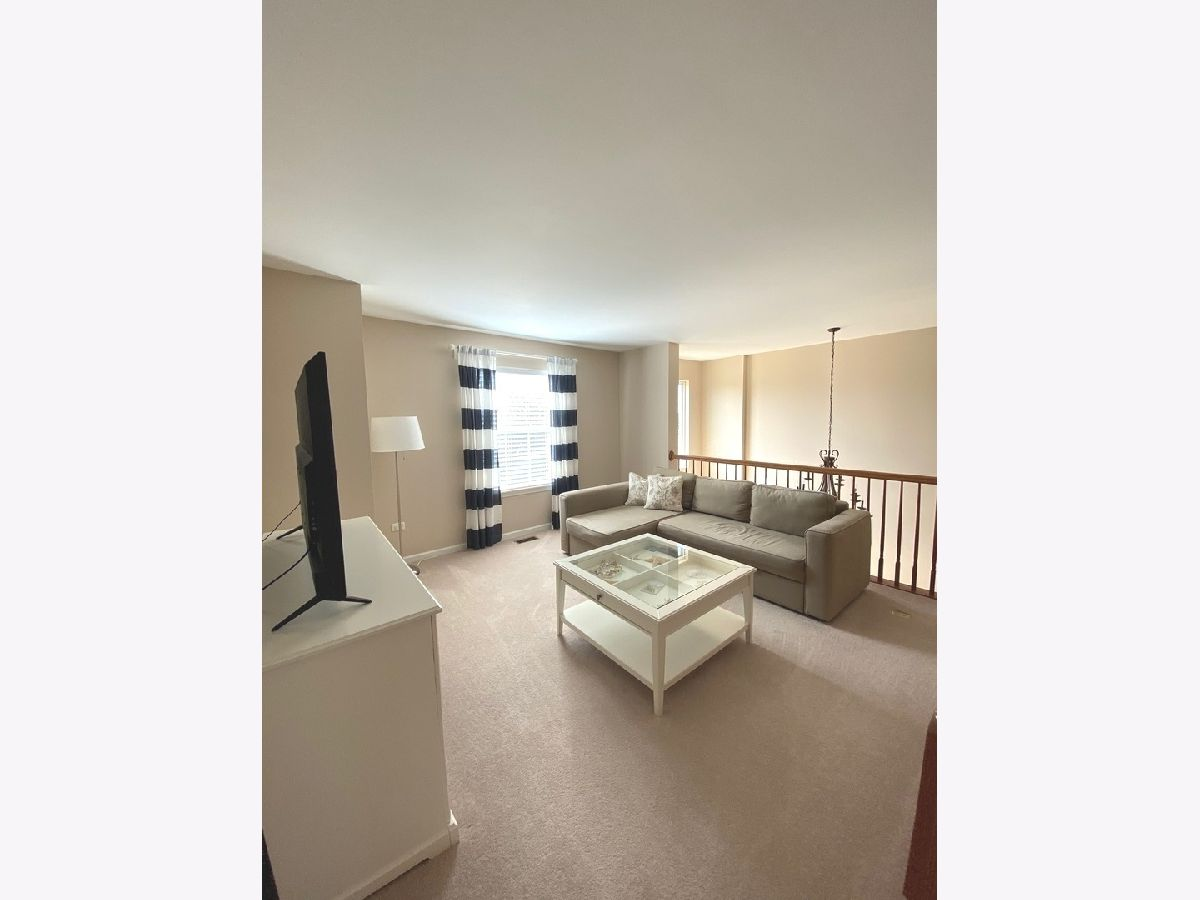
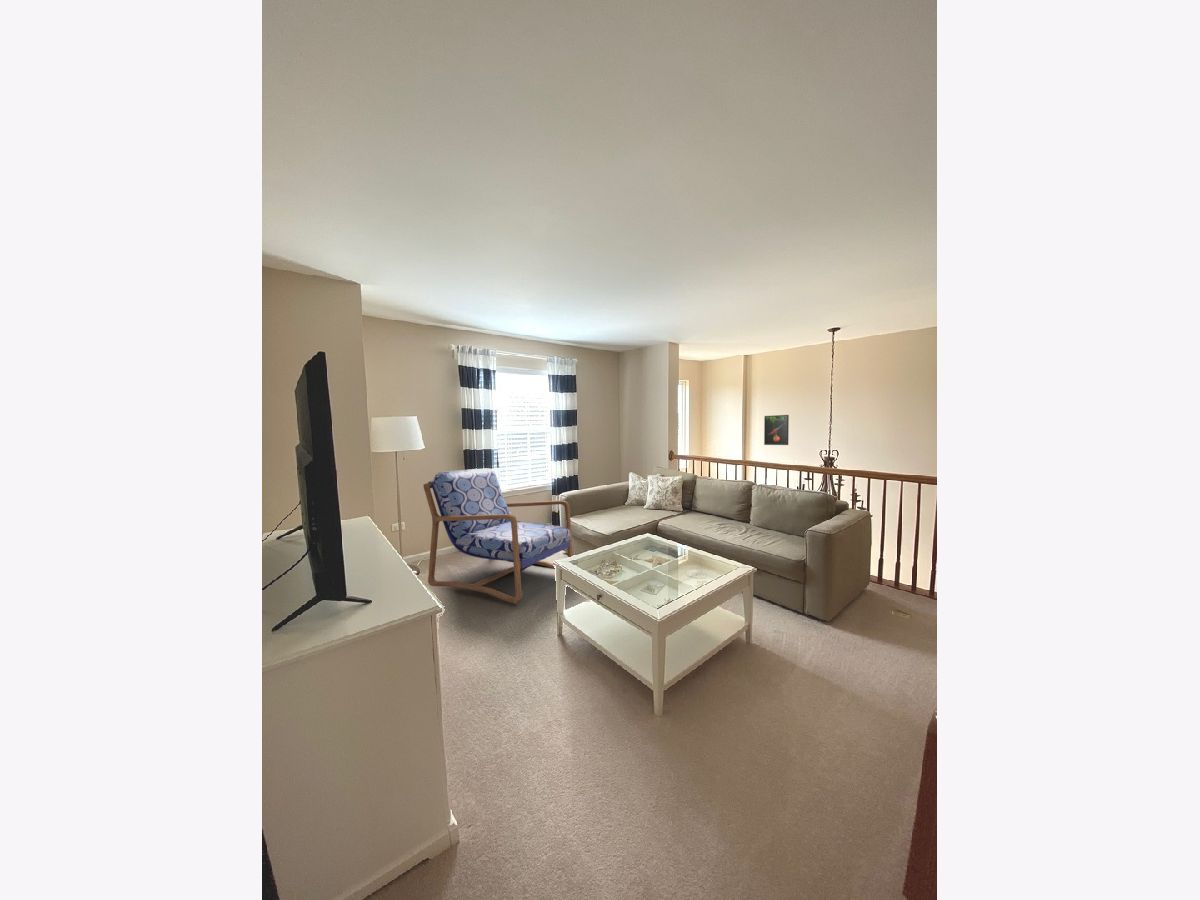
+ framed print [763,414,790,446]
+ armchair [422,467,574,605]
